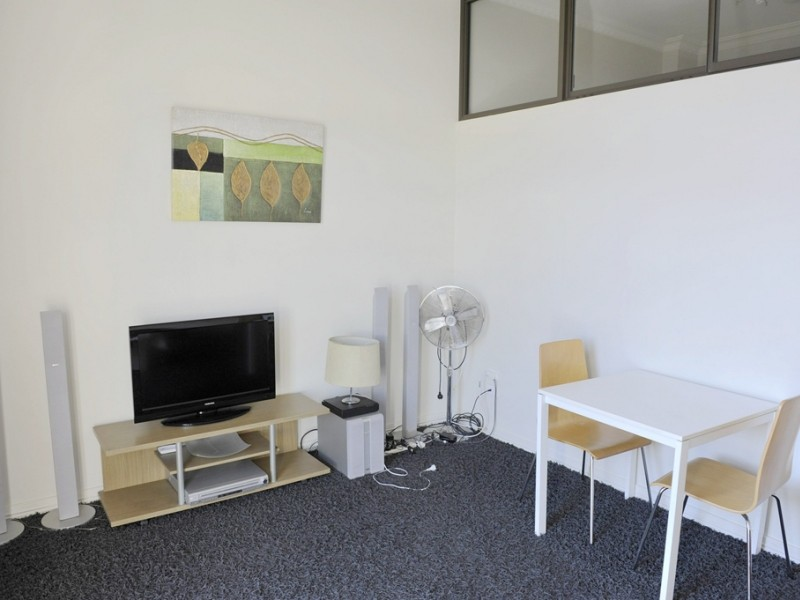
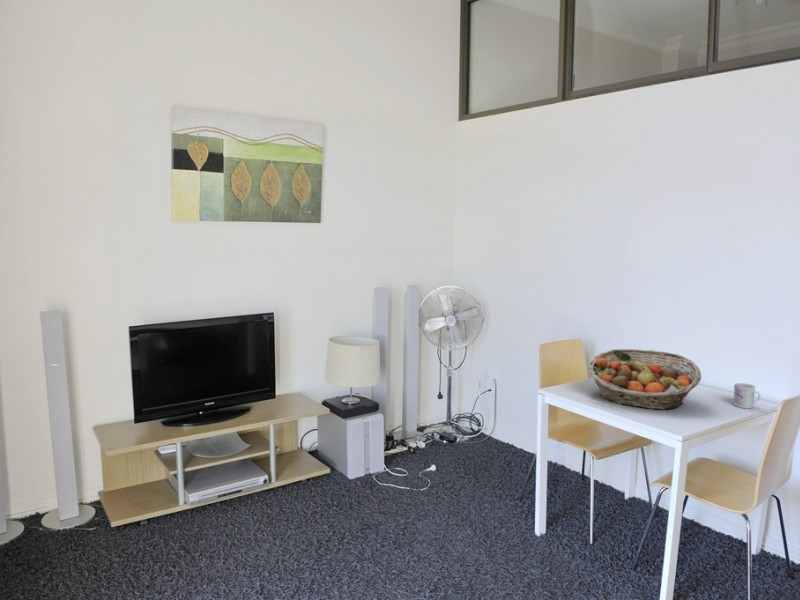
+ mug [732,382,761,410]
+ fruit basket [587,348,702,411]
